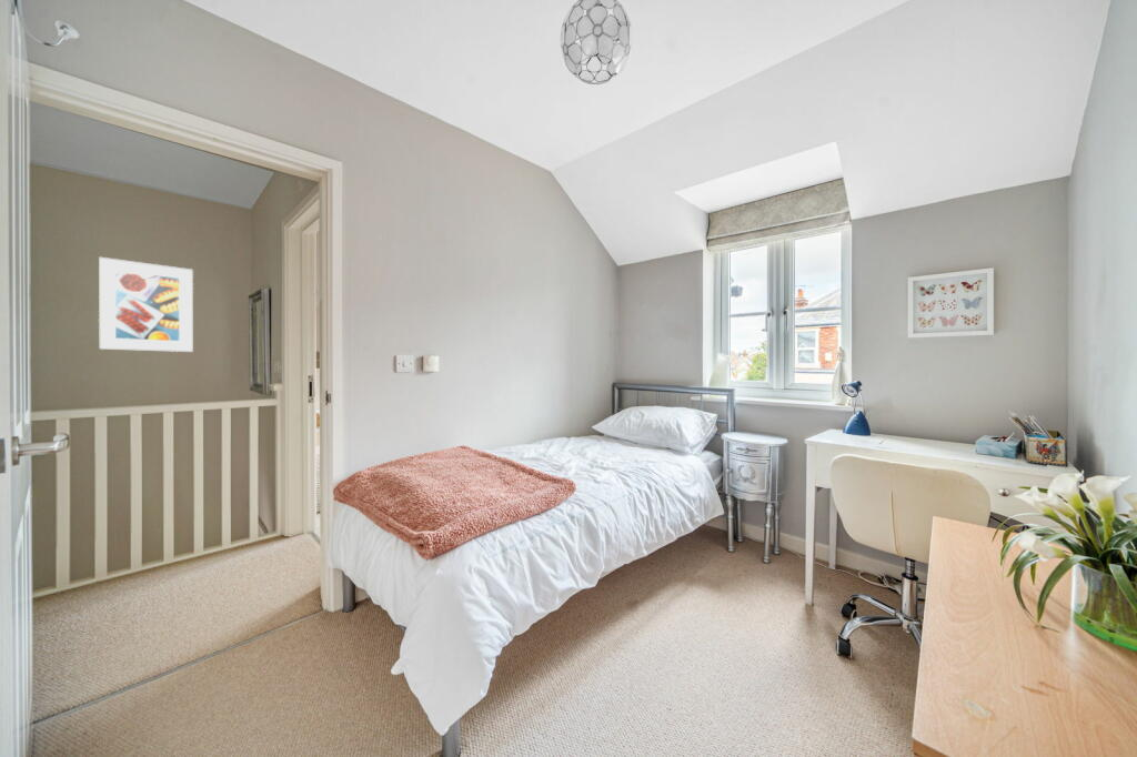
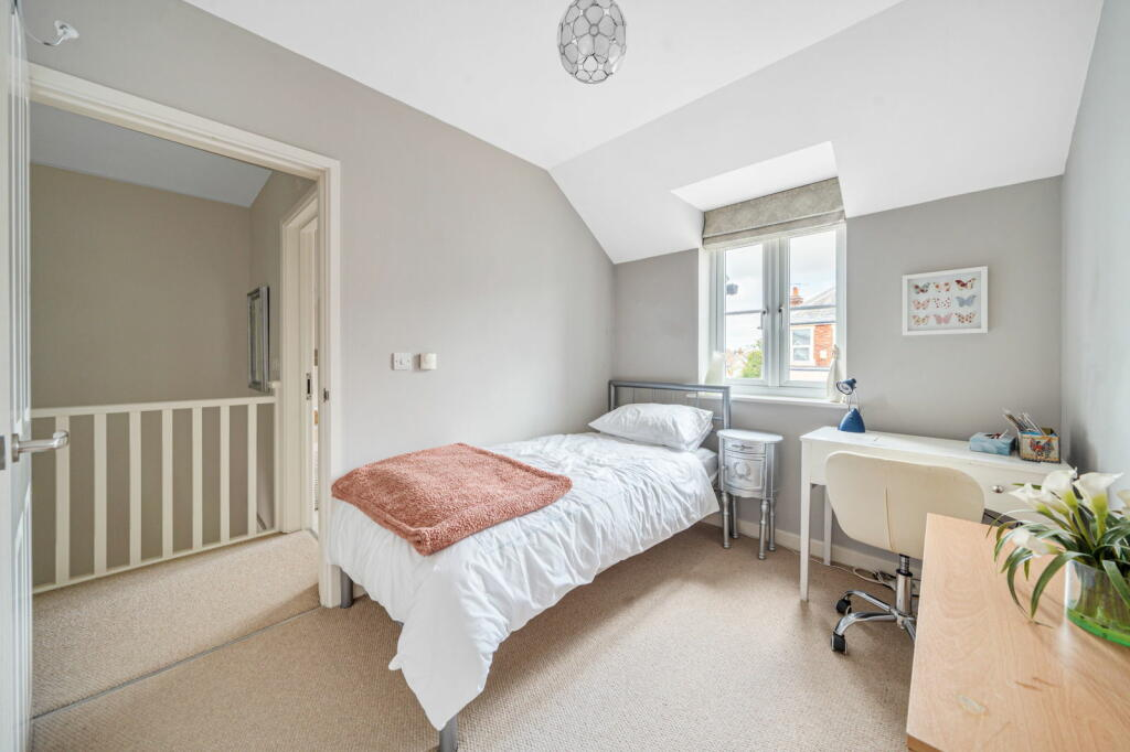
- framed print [98,256,194,353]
